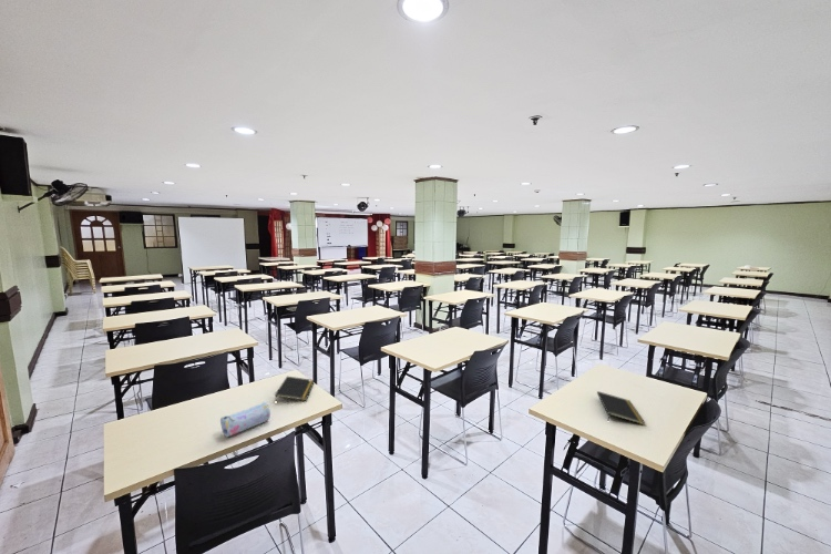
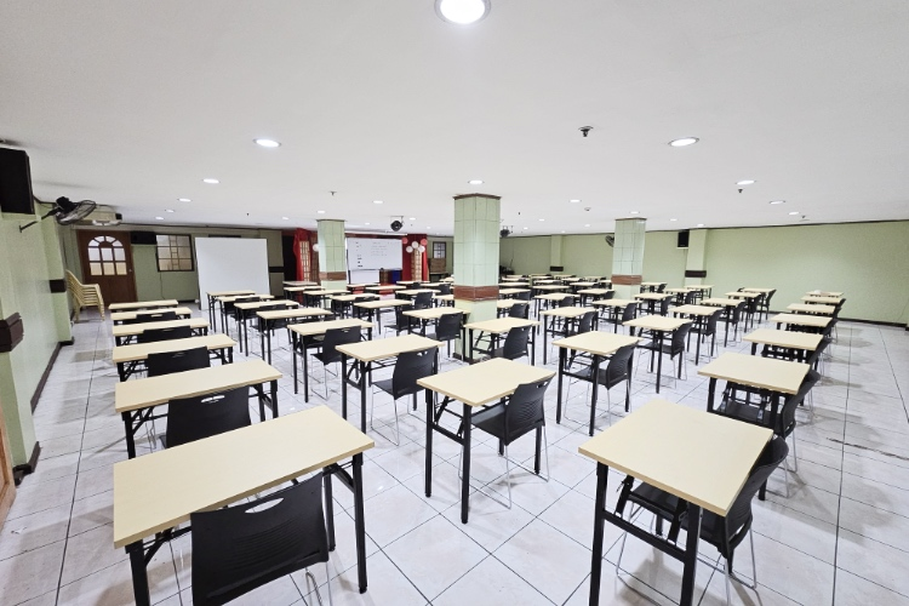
- notepad [596,390,646,425]
- notepad [274,376,316,401]
- pencil case [219,401,271,438]
